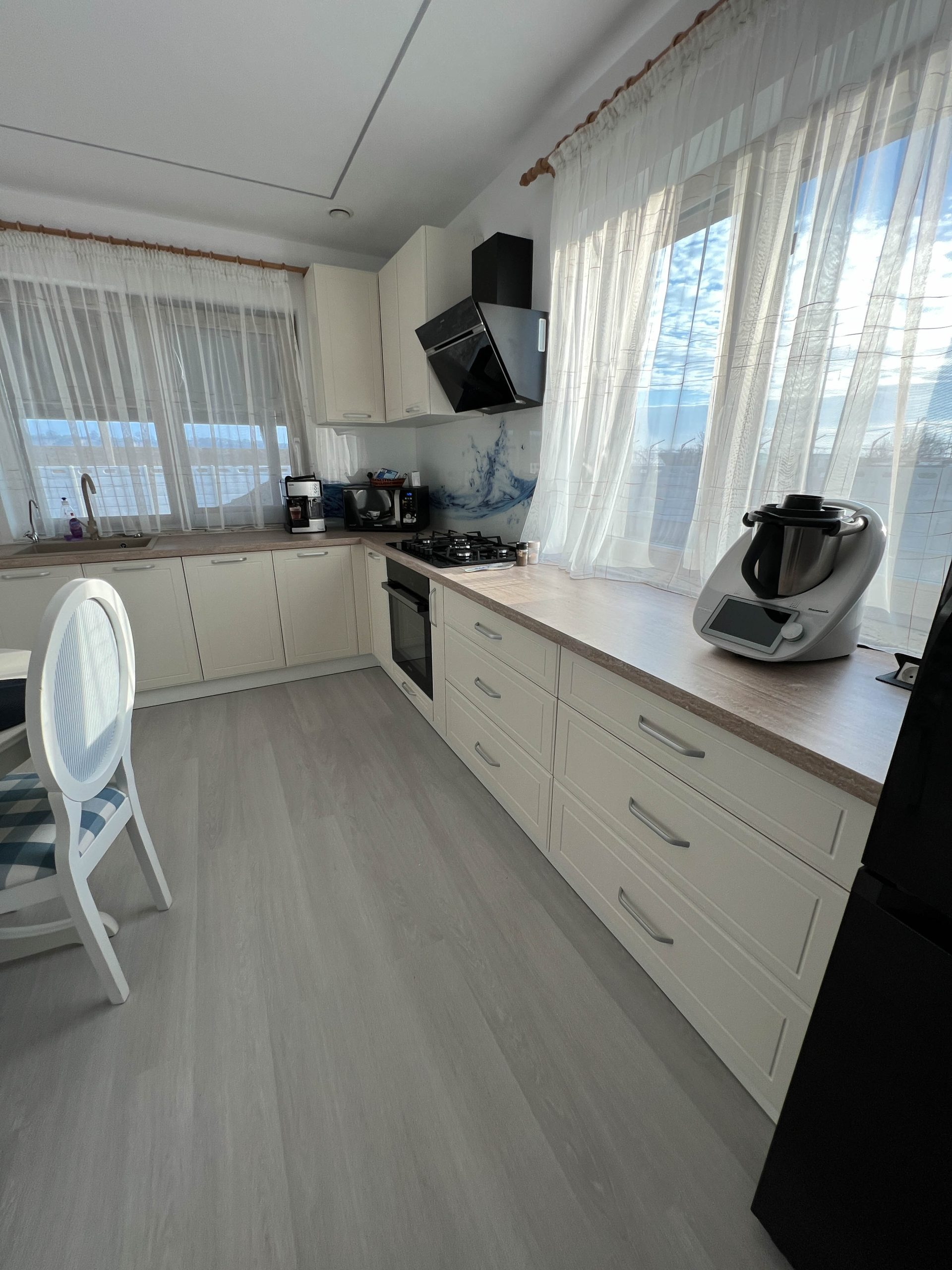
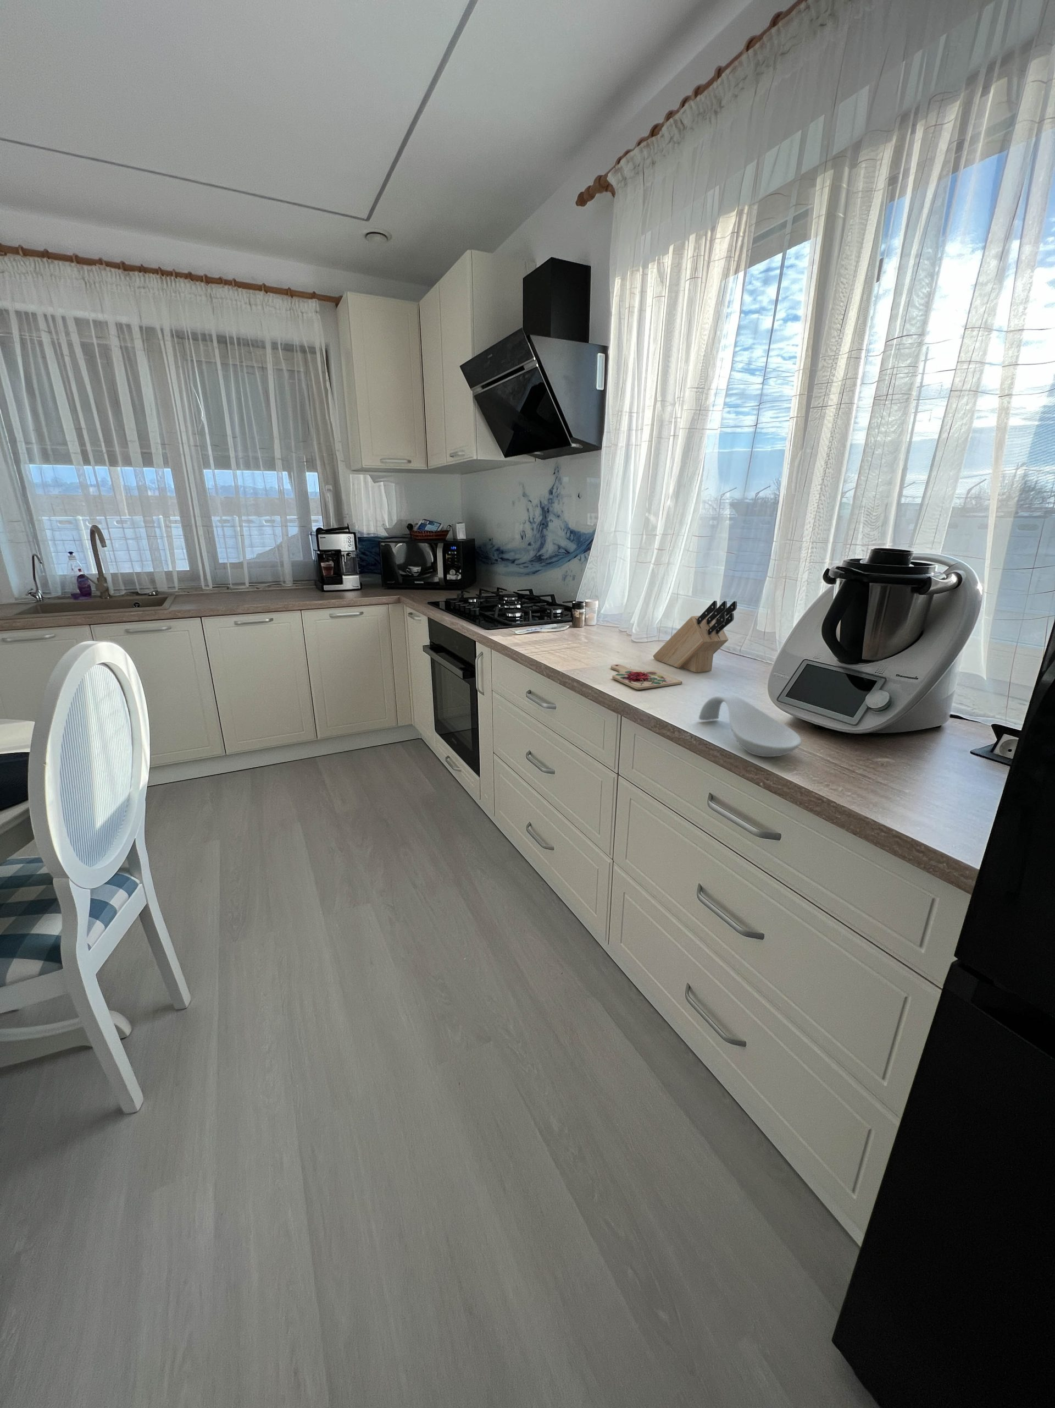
+ cutting board [611,664,683,691]
+ knife block [653,600,737,673]
+ spoon rest [698,695,801,757]
